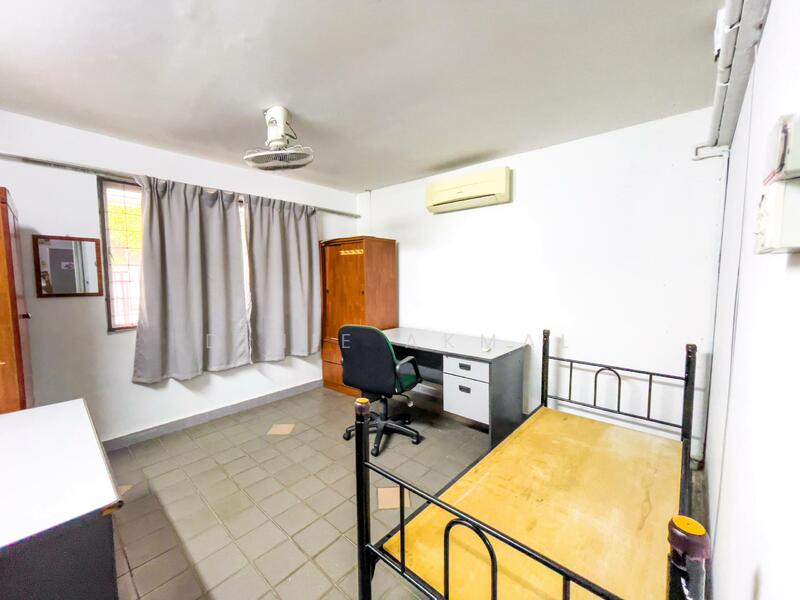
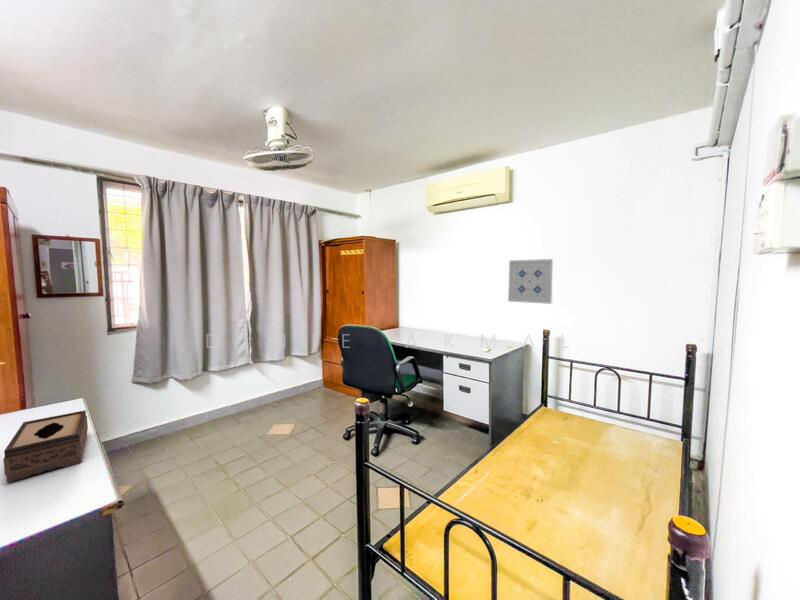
+ wall art [507,258,555,305]
+ tissue box [3,409,89,483]
